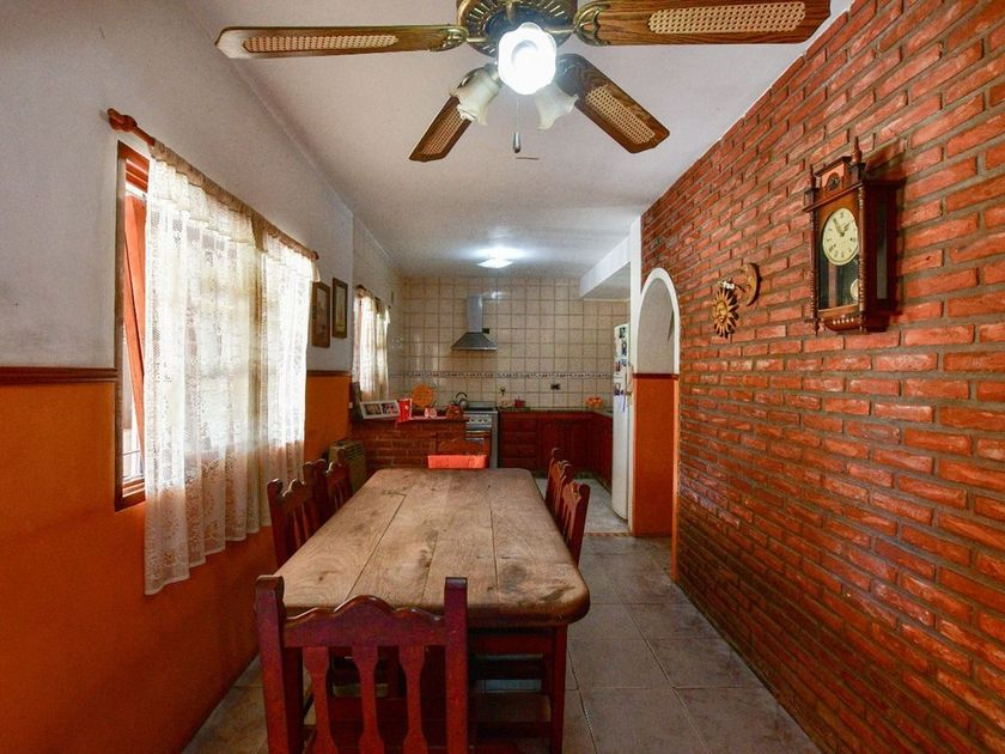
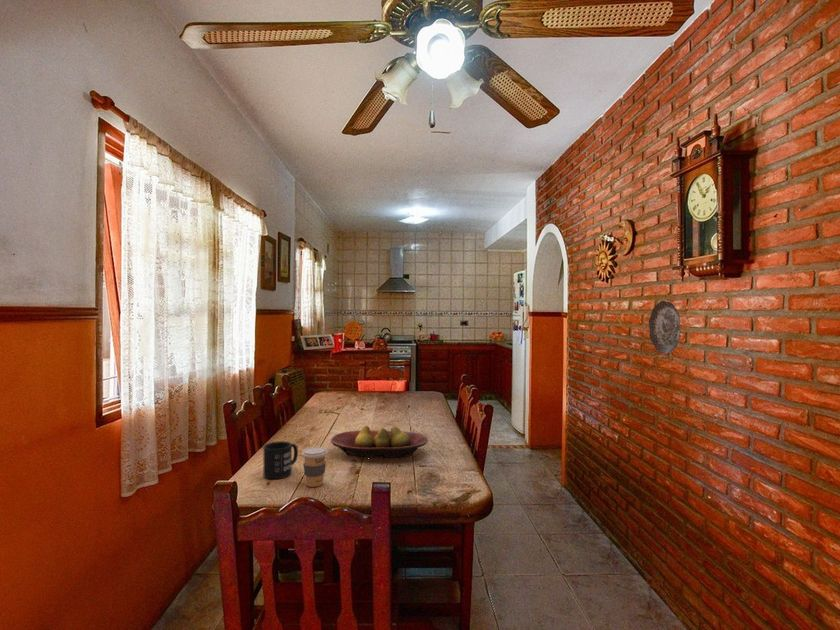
+ mug [263,440,299,480]
+ decorative plate [648,300,682,355]
+ coffee cup [301,446,328,488]
+ fruit bowl [330,424,429,459]
